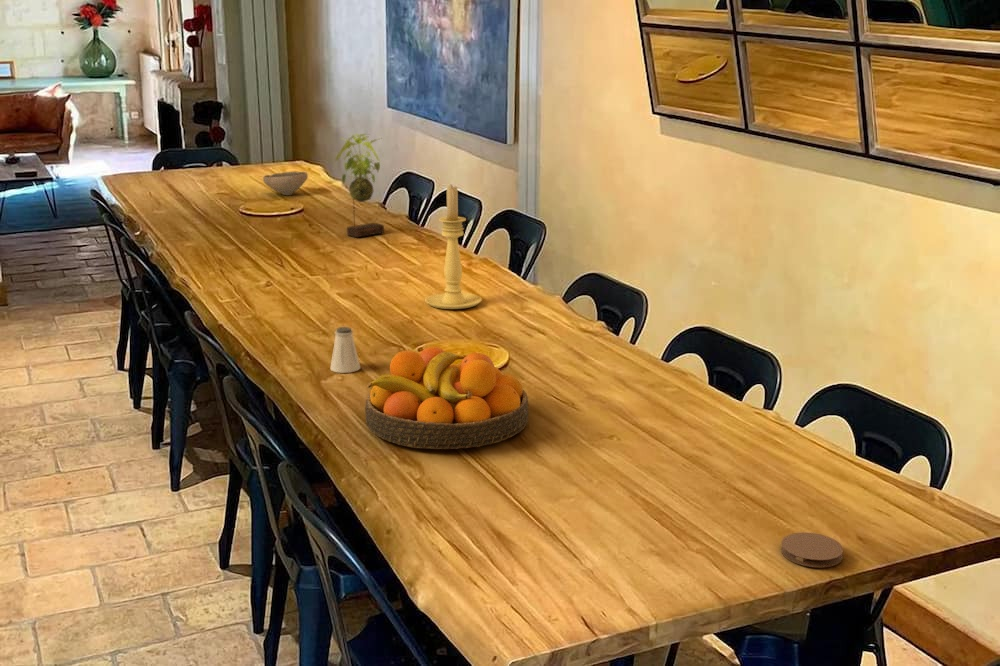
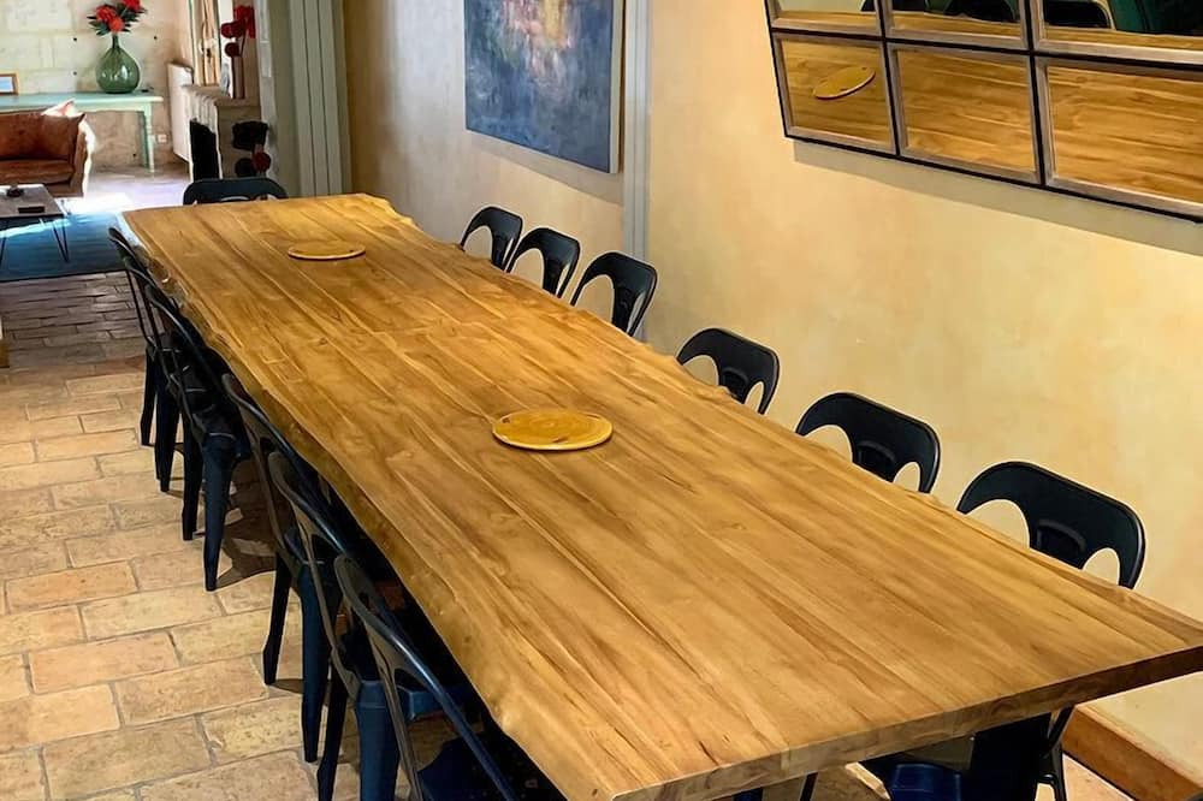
- coaster [780,531,844,568]
- fruit bowl [364,346,529,450]
- candle holder [424,183,483,310]
- saltshaker [330,326,361,374]
- plant [334,133,385,238]
- bowl [262,171,309,196]
